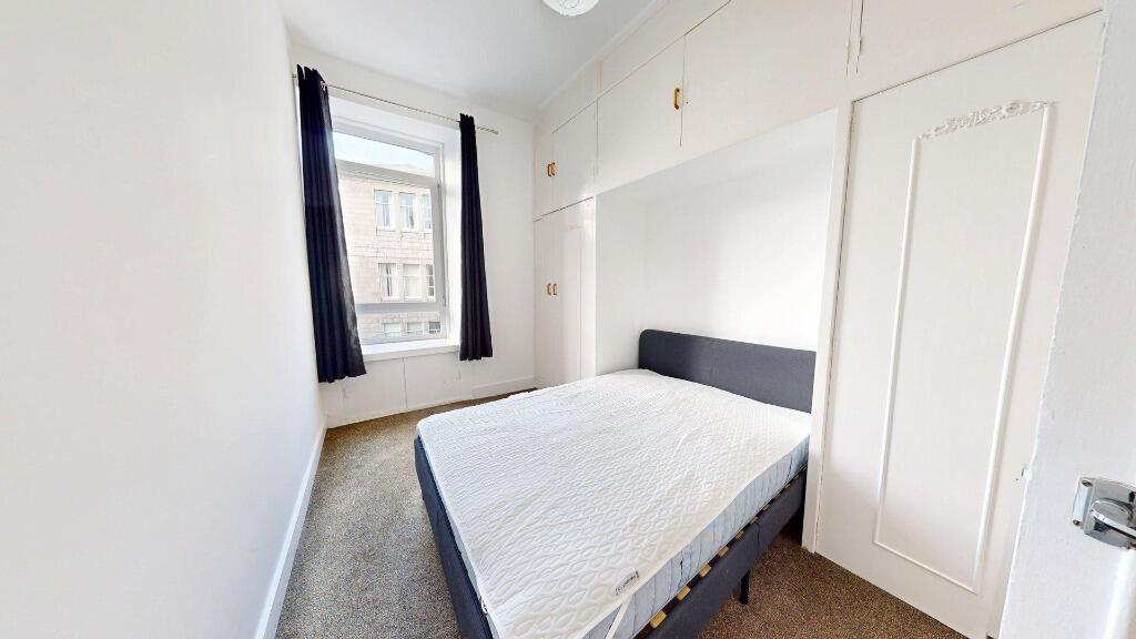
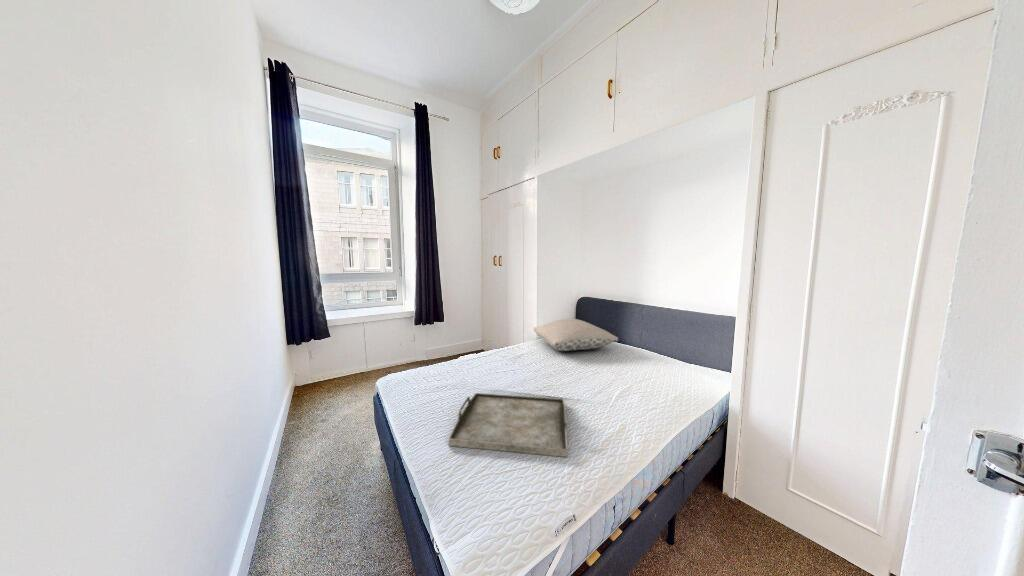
+ pillow [533,318,619,352]
+ serving tray [447,392,568,458]
